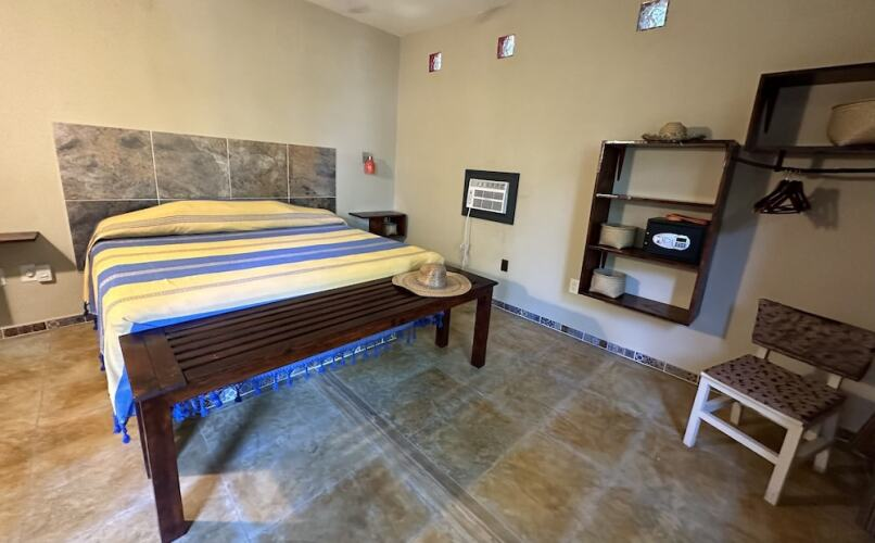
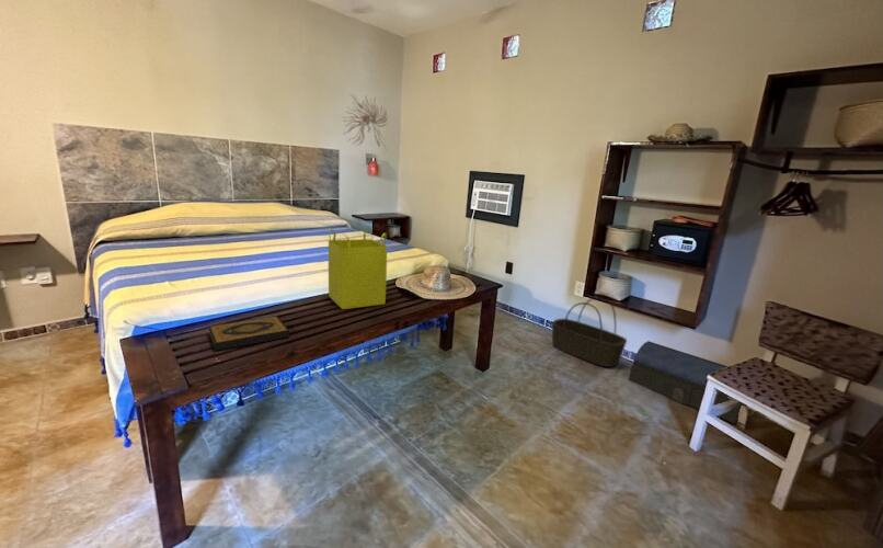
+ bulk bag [328,227,388,310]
+ wall sculpture [342,92,389,152]
+ basket [551,298,628,368]
+ hardback book [207,315,290,352]
+ architectural model [628,340,743,424]
